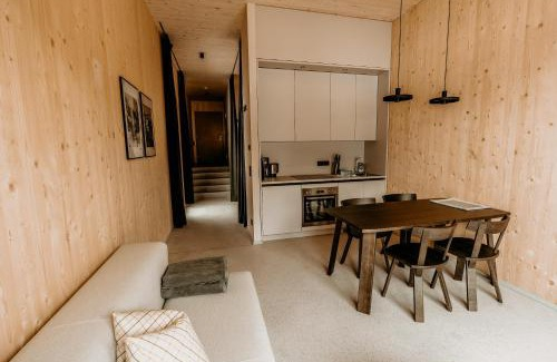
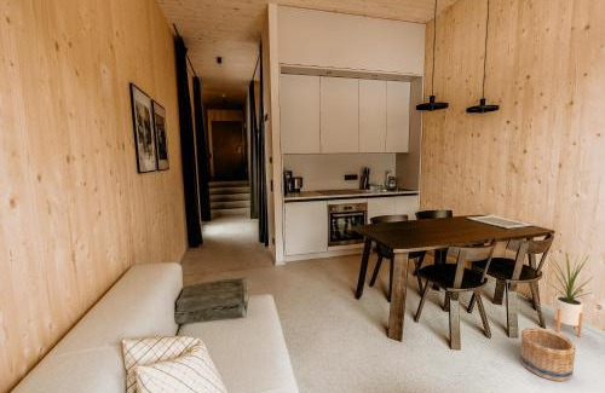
+ basket [519,326,577,382]
+ house plant [546,247,594,339]
